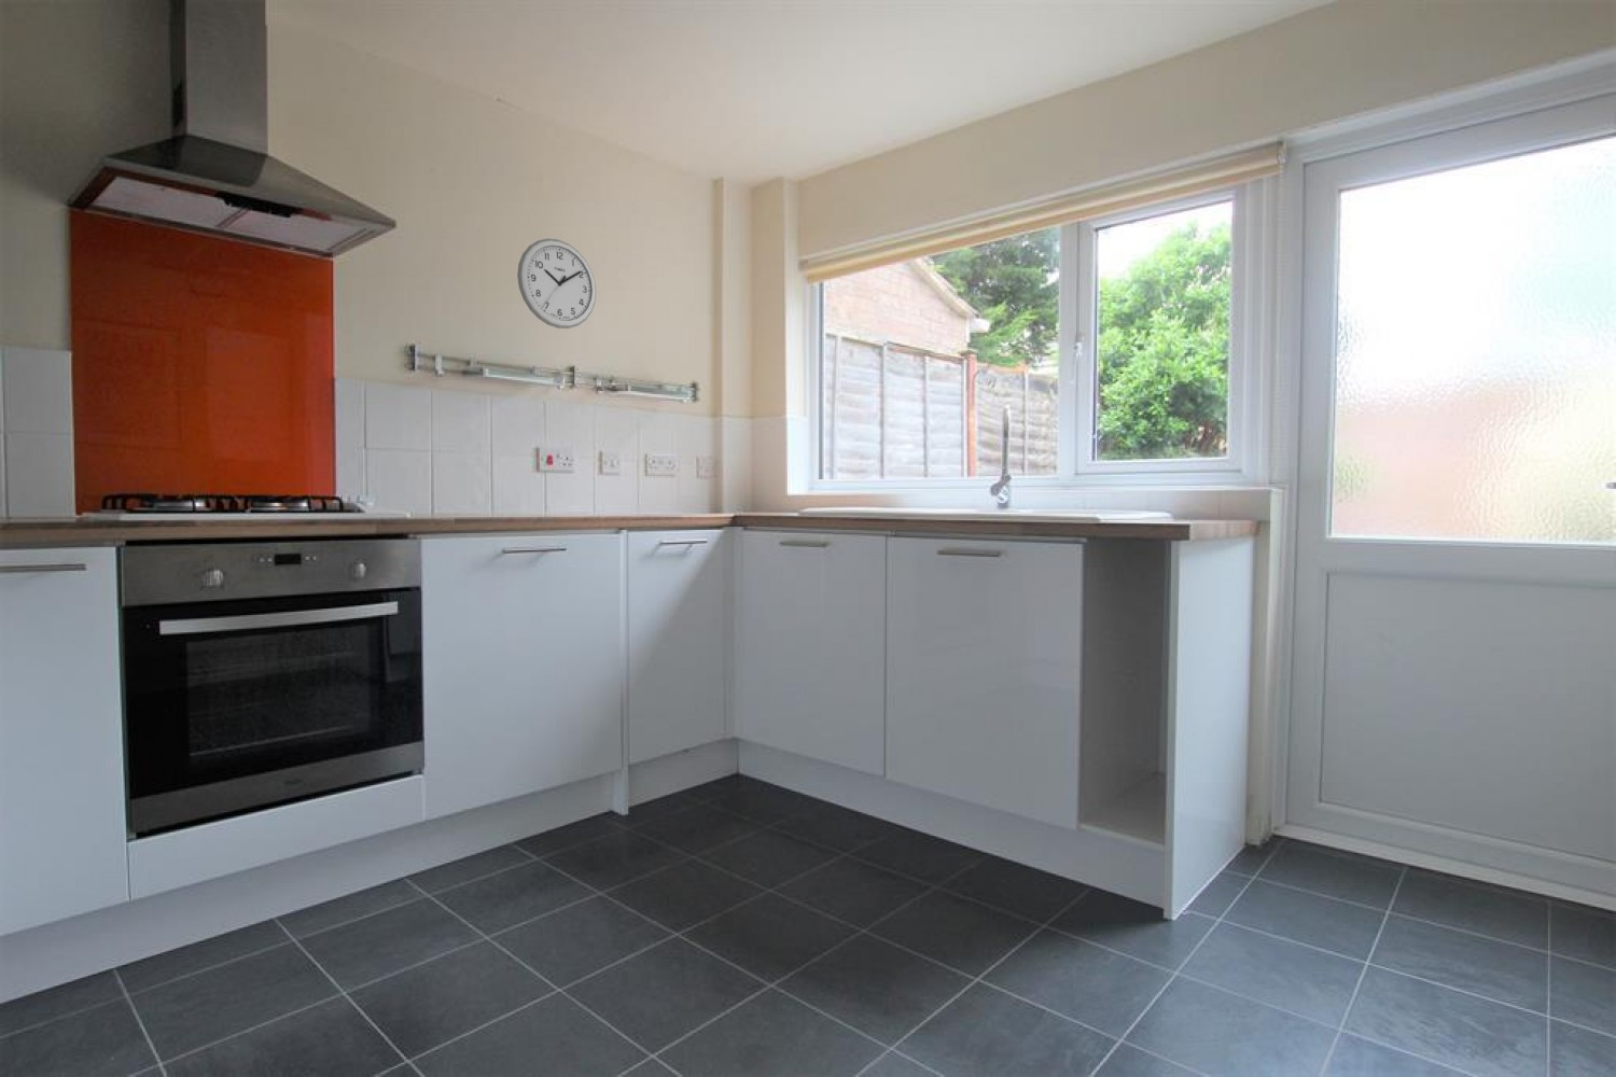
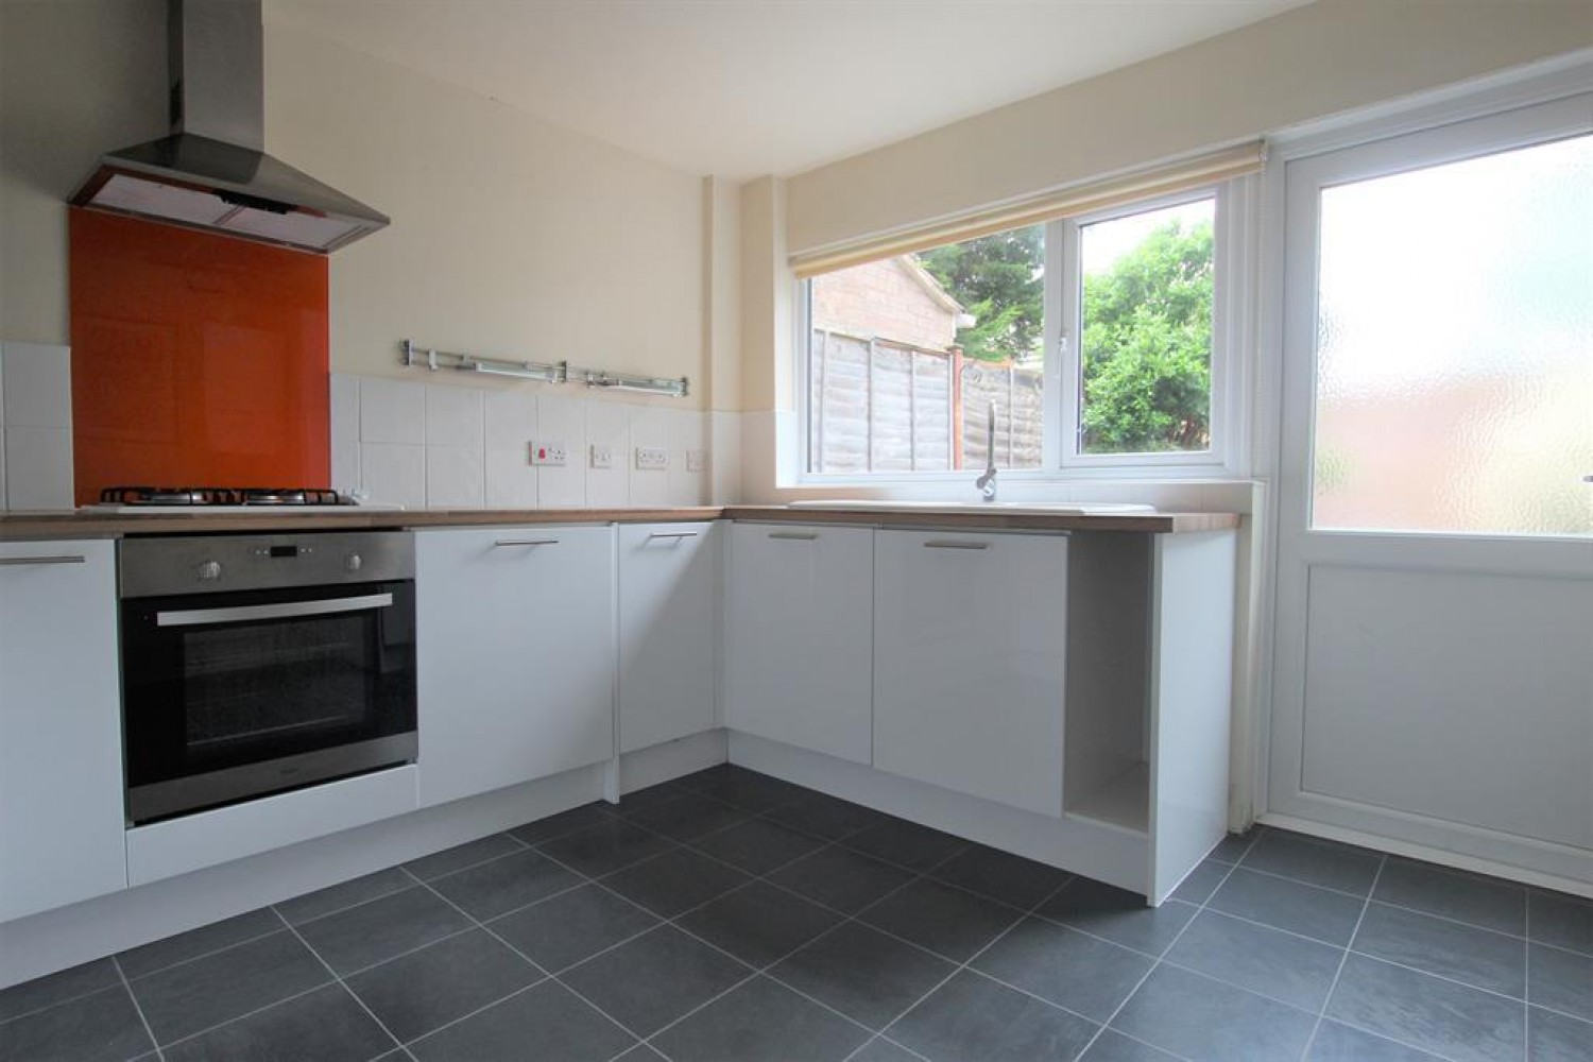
- wall clock [516,237,596,329]
